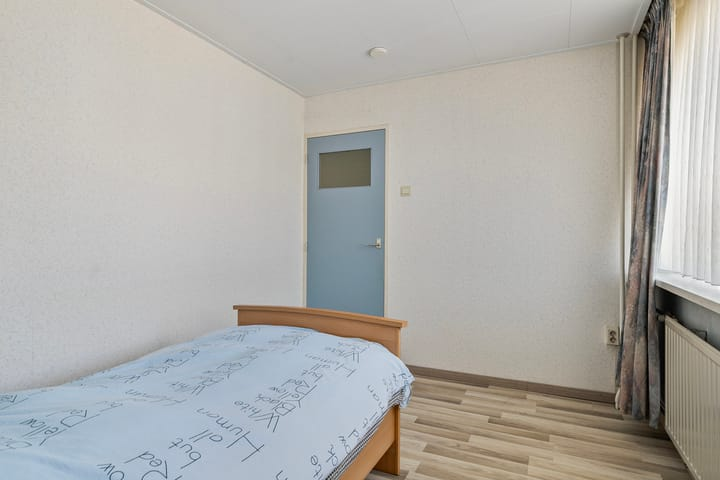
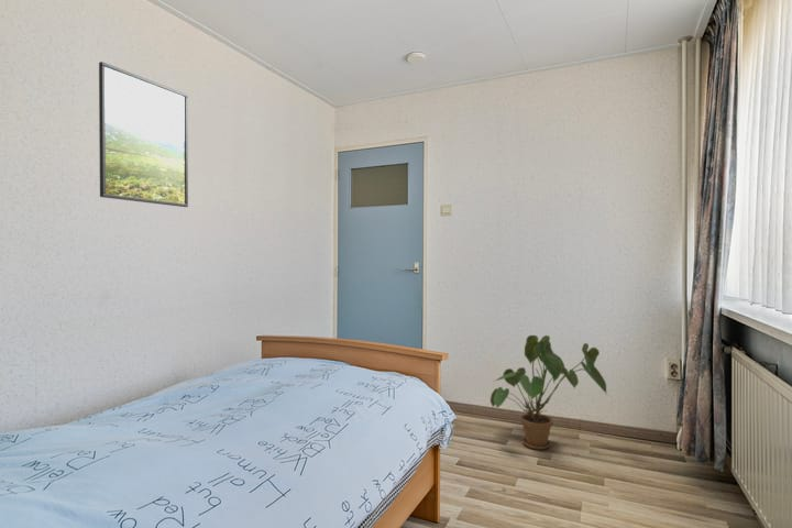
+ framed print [98,61,189,208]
+ house plant [490,334,609,451]
